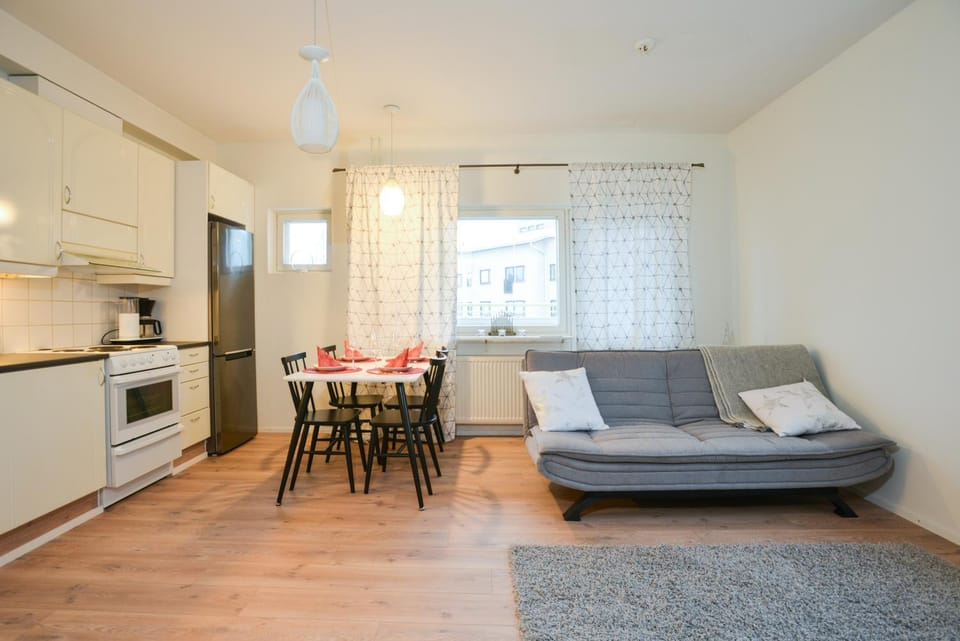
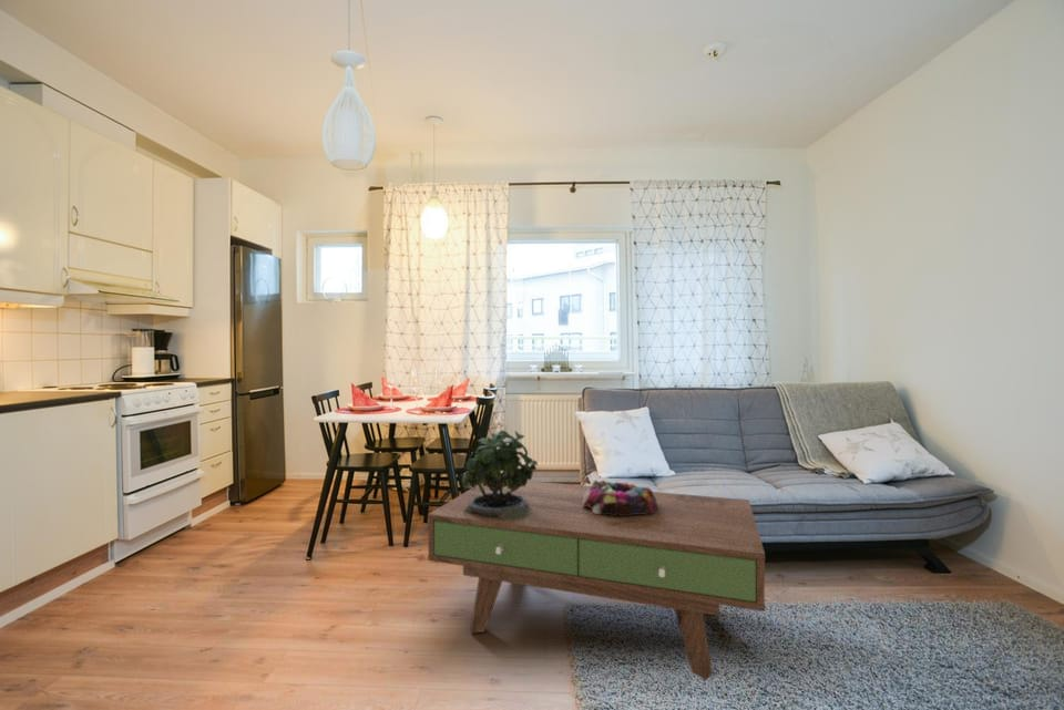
+ potted plant [461,421,539,521]
+ coffee table [427,480,766,681]
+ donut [583,479,658,515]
